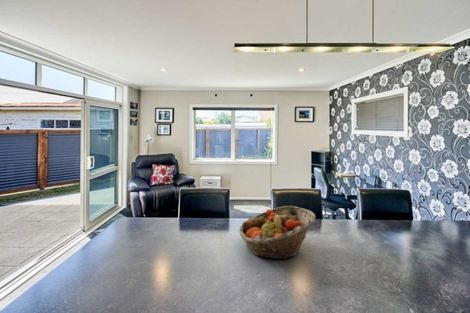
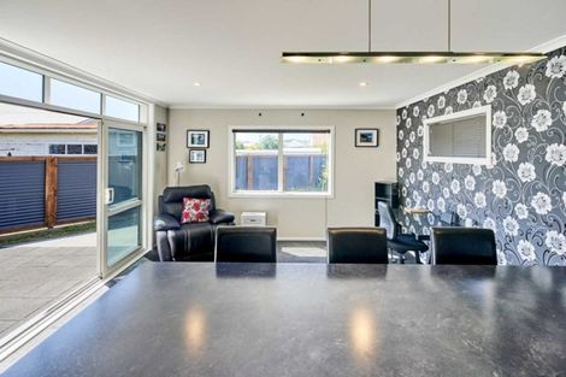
- fruit basket [238,205,316,260]
